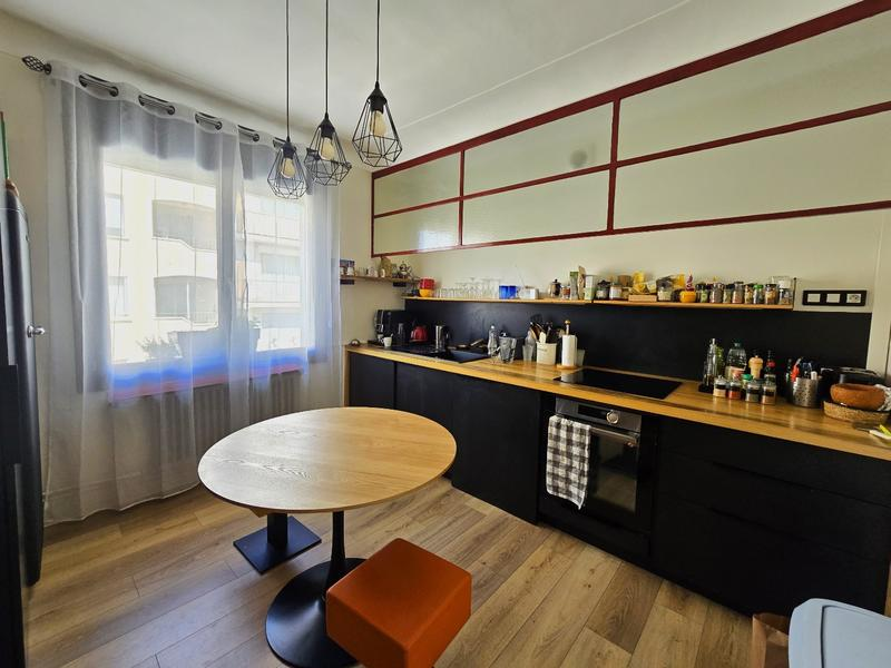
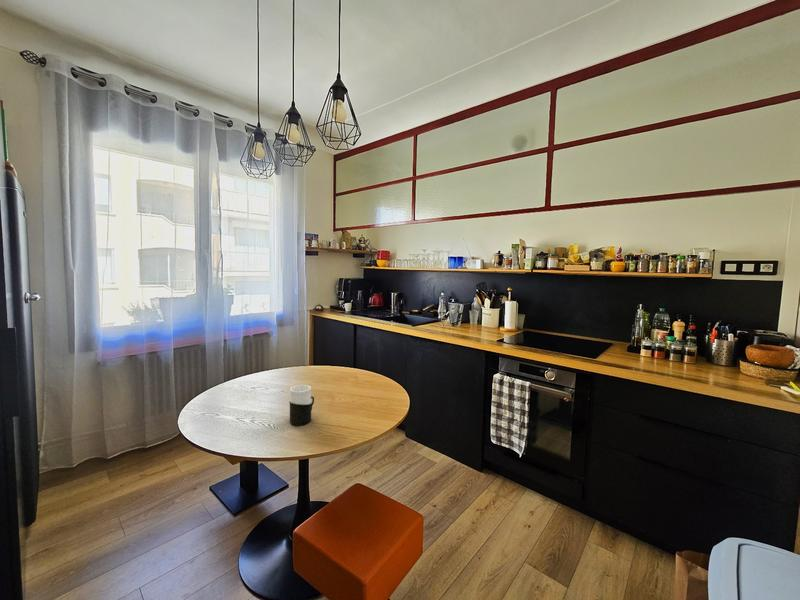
+ cup [288,384,315,426]
